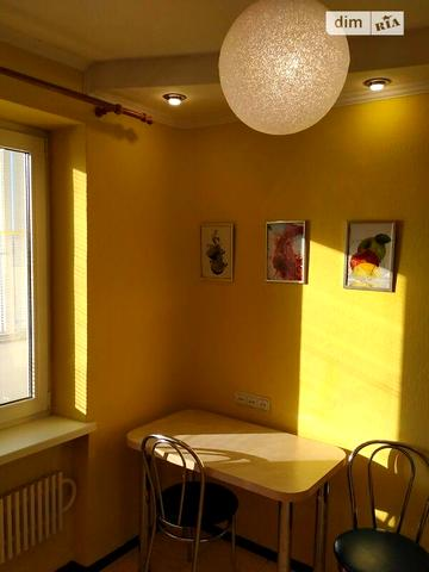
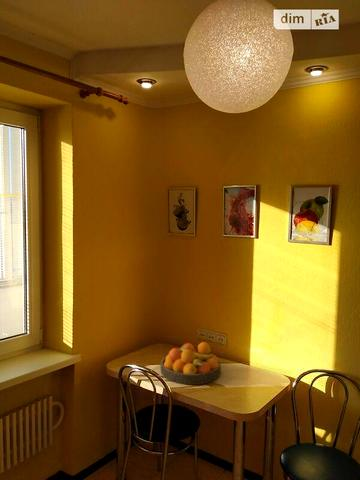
+ fruit bowl [159,341,222,385]
